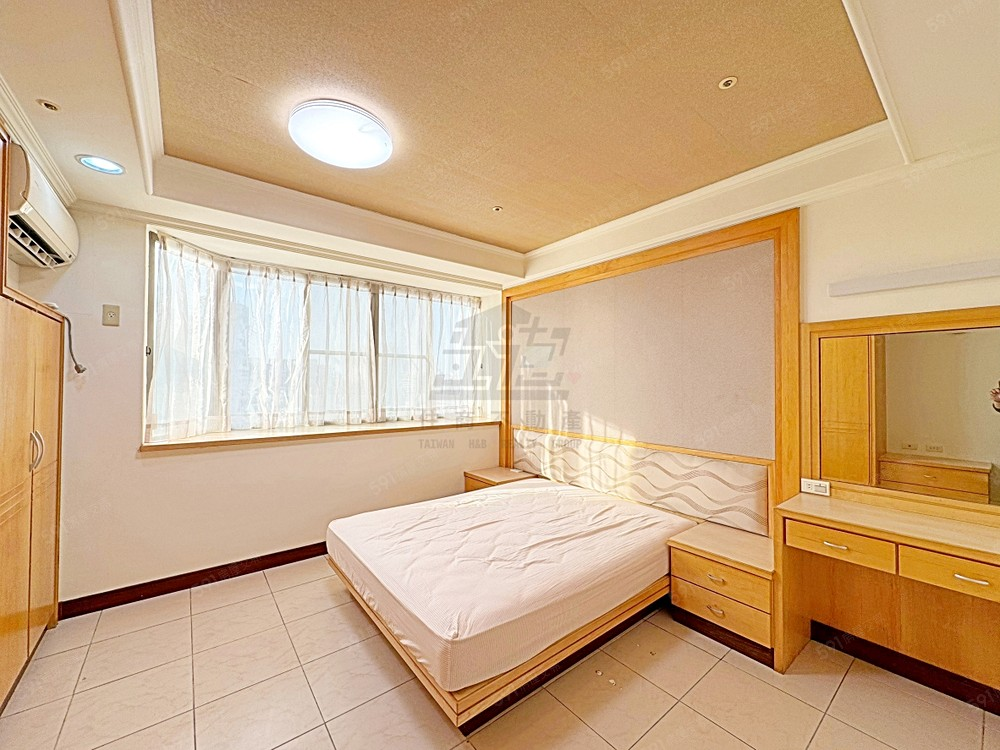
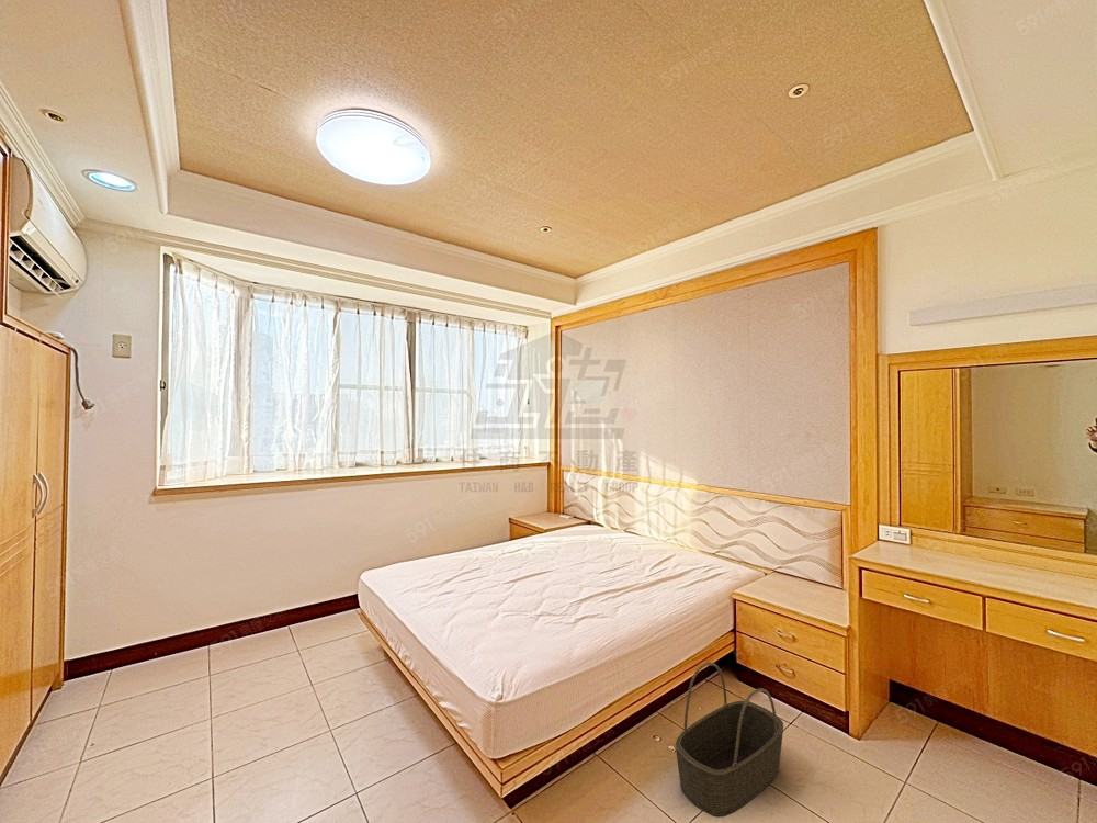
+ basket [675,662,784,819]
